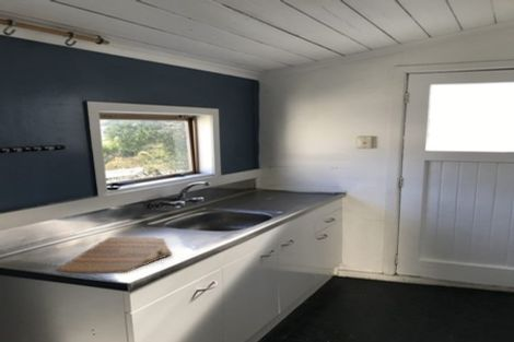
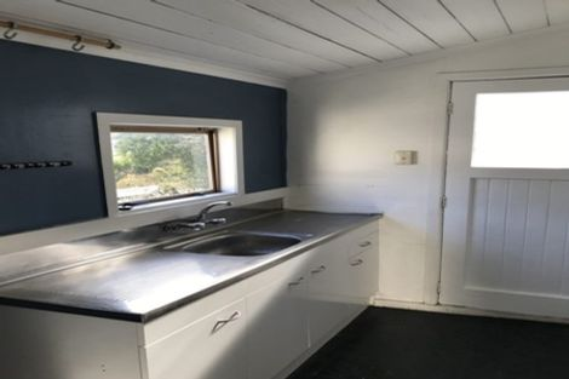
- cutting board [56,236,173,274]
